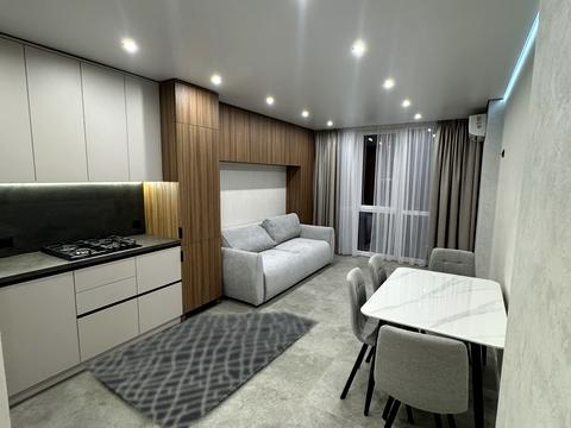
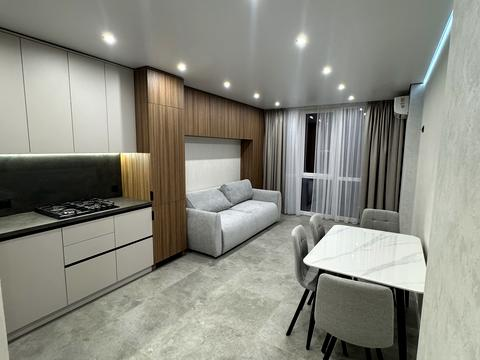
- rug [83,309,319,428]
